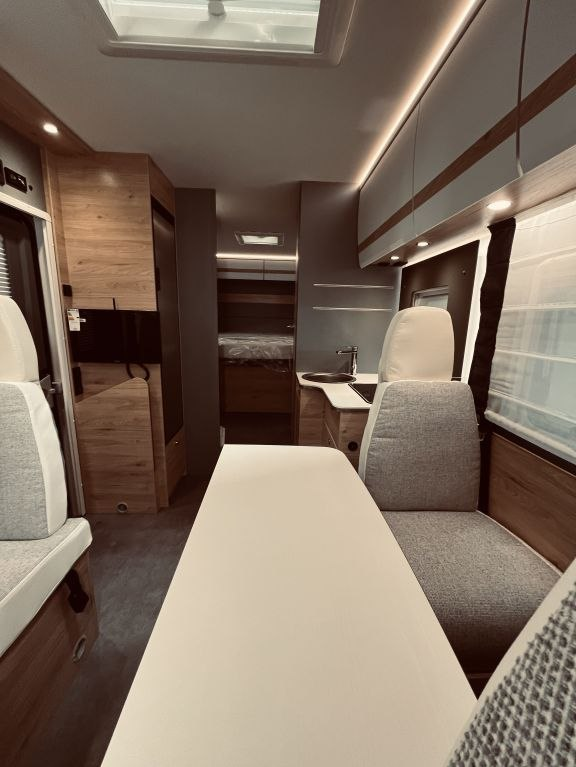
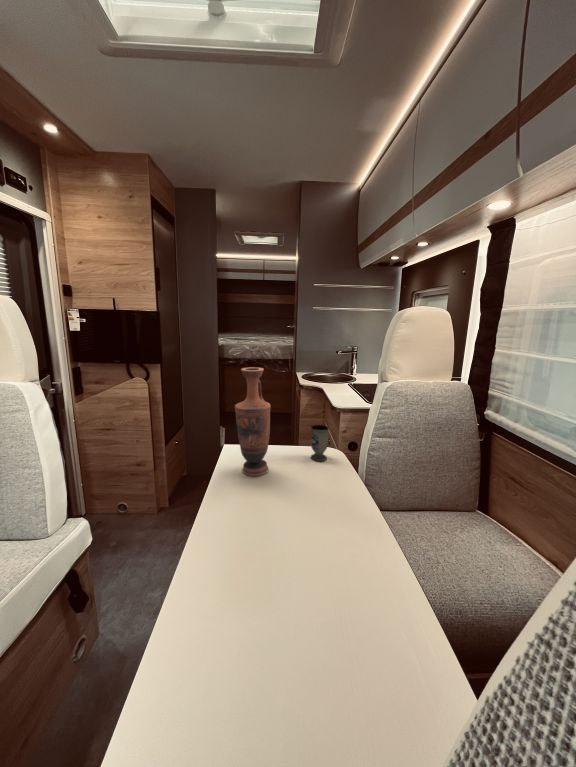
+ vase [234,366,272,477]
+ cup [310,424,330,462]
